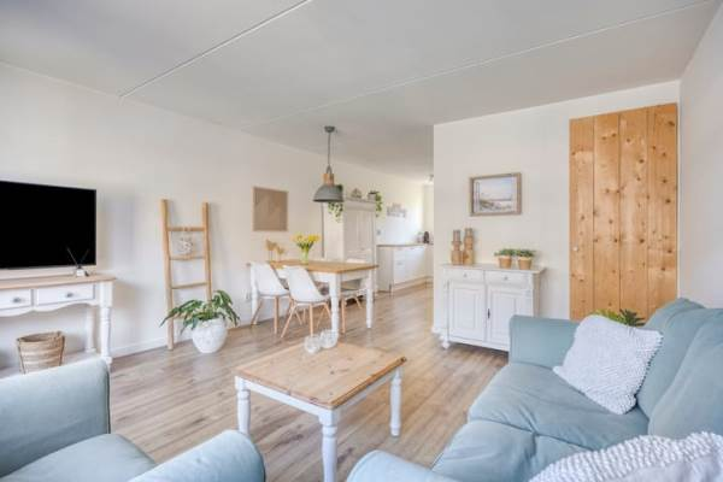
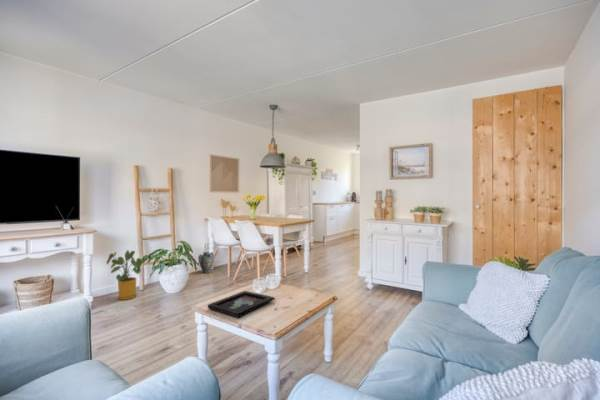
+ house plant [105,249,143,301]
+ ceramic jug [197,251,215,274]
+ decorative tray [207,290,276,319]
